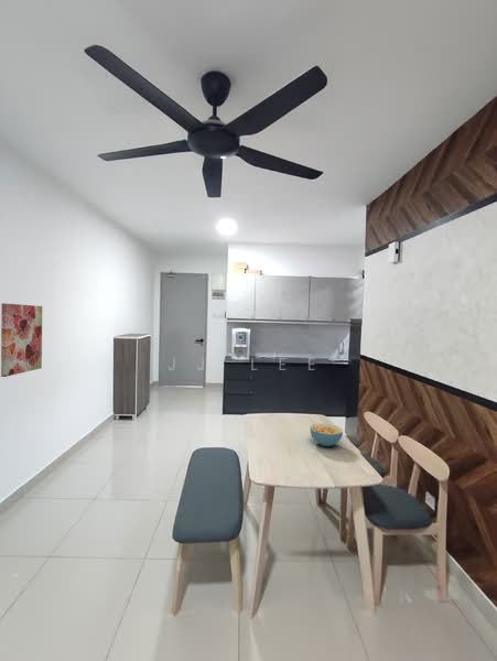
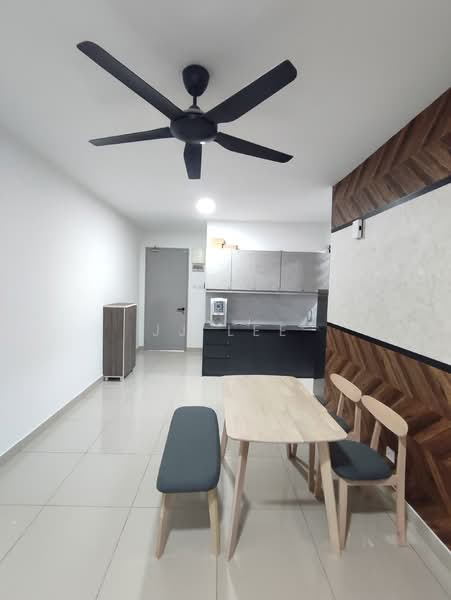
- wall art [0,302,43,378]
- cereal bowl [309,422,344,447]
